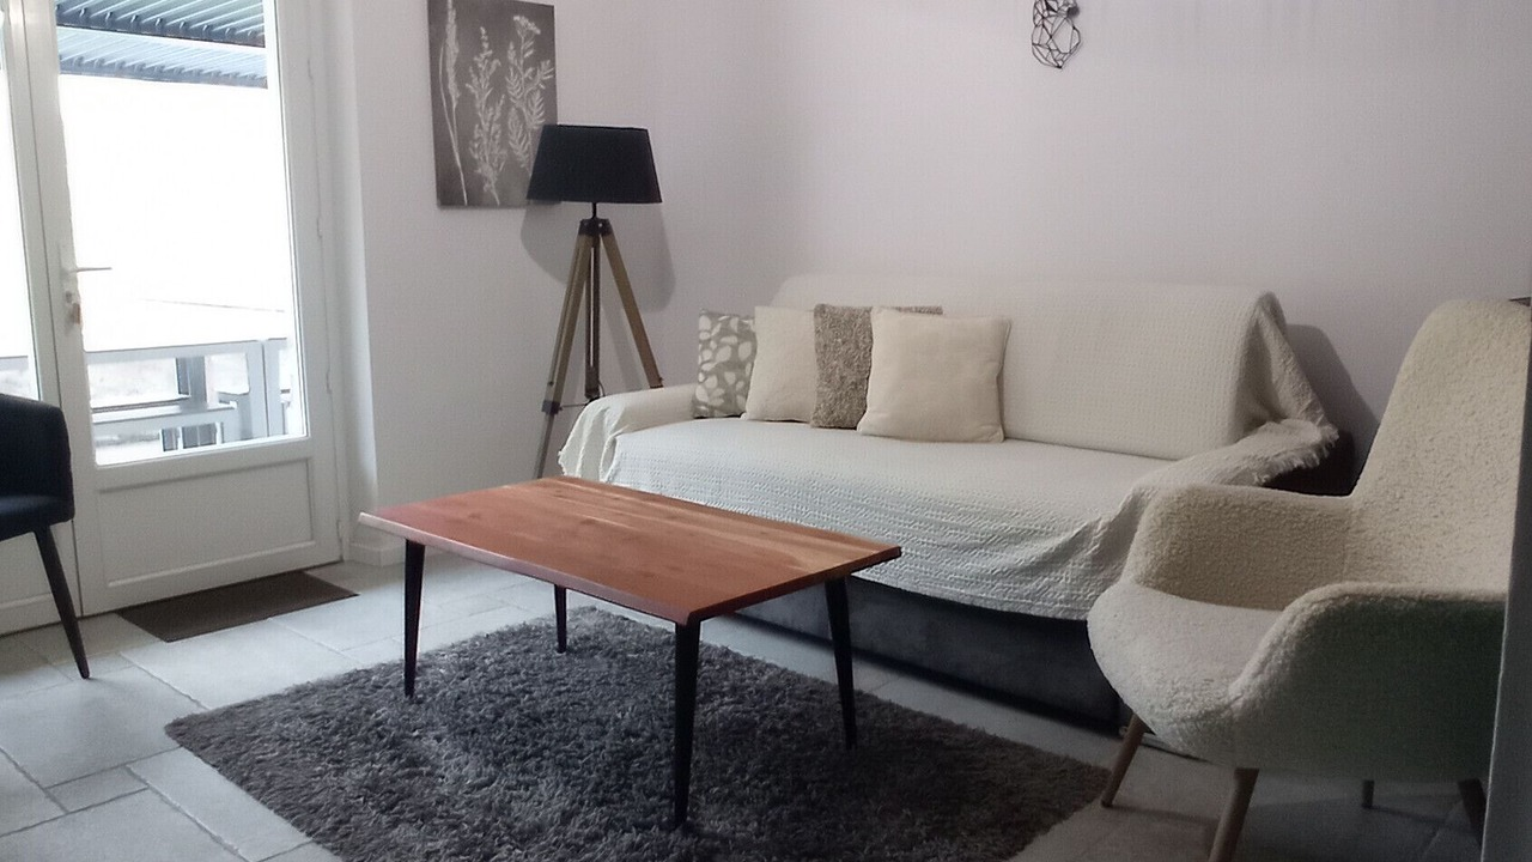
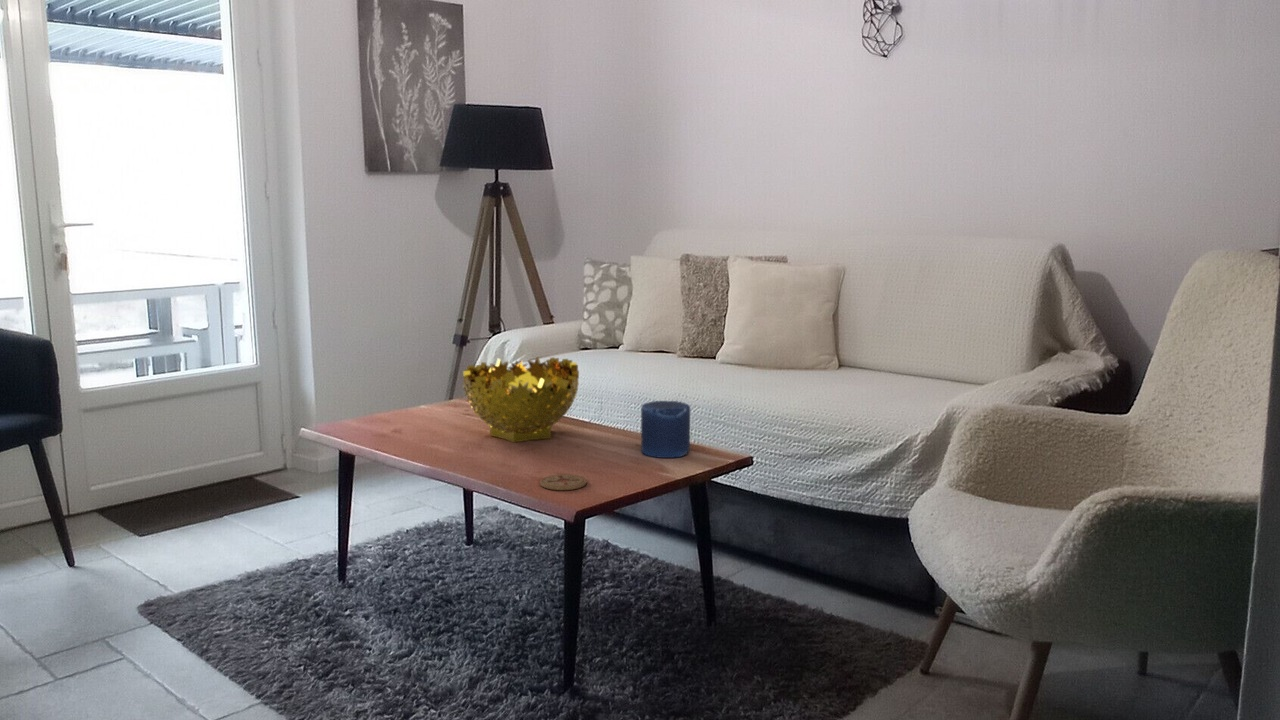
+ candle [640,400,691,459]
+ decorative bowl [462,356,580,443]
+ coaster [539,473,587,491]
